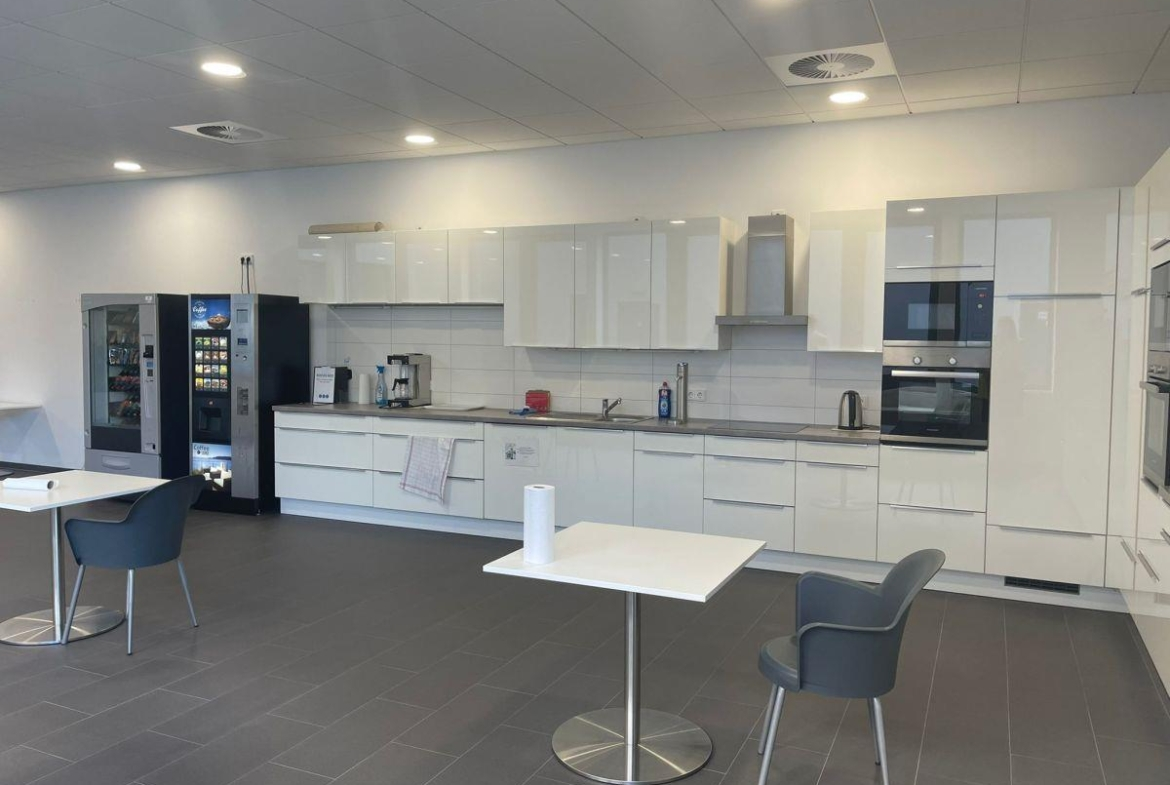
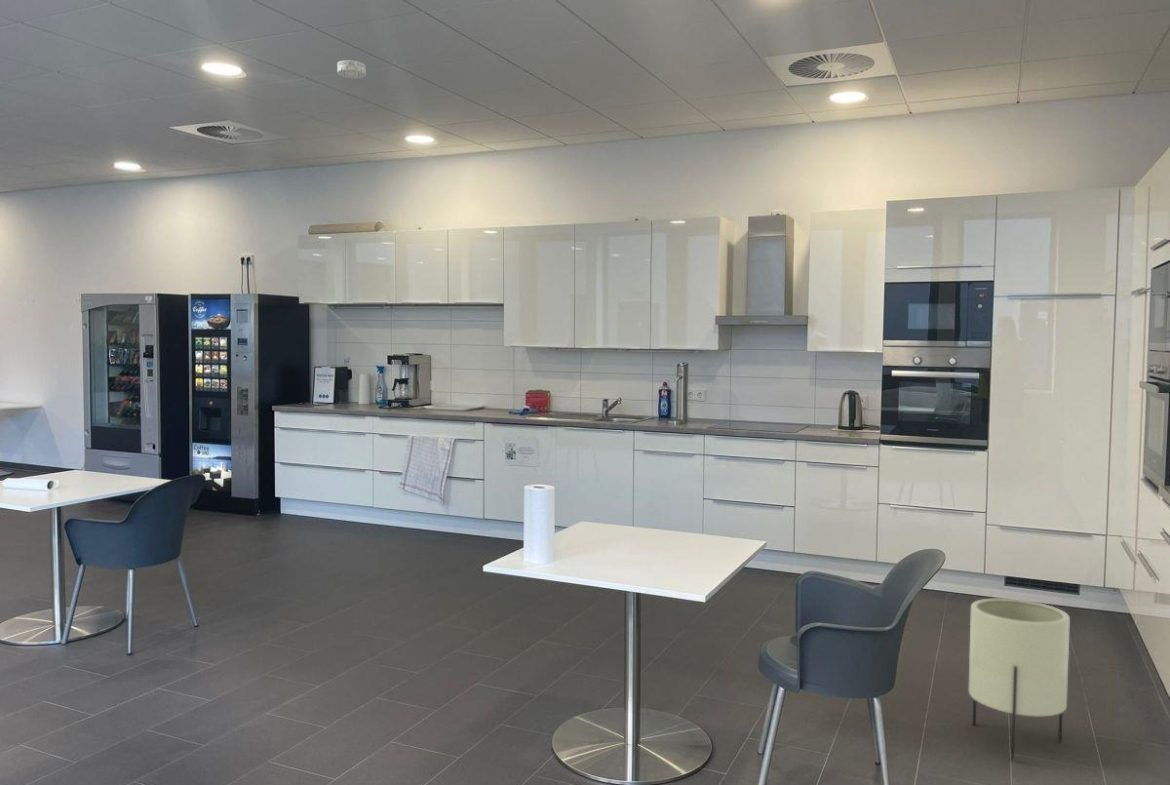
+ smoke detector [336,59,367,79]
+ planter [968,598,1071,761]
